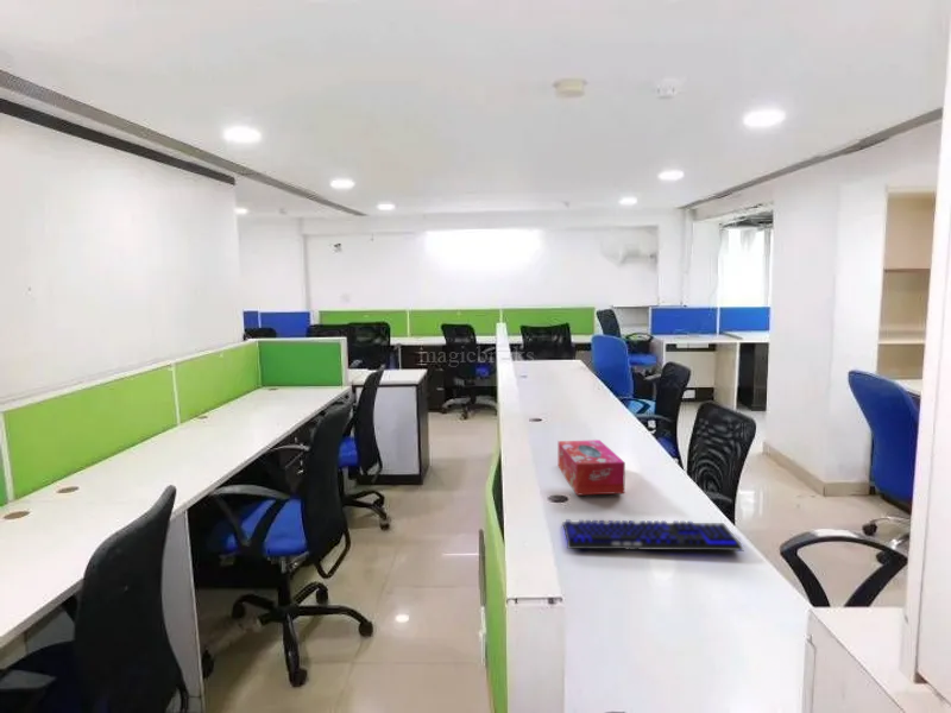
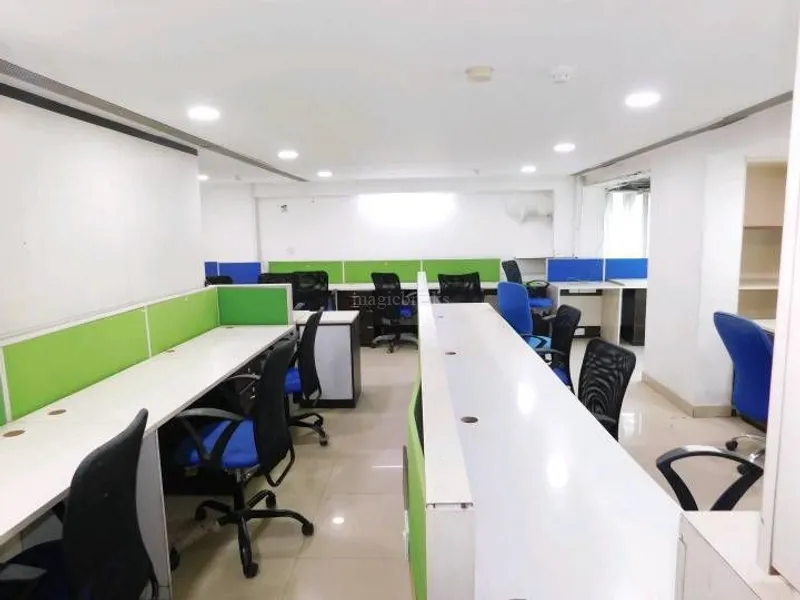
- tissue box [558,438,626,497]
- keyboard [561,519,745,551]
